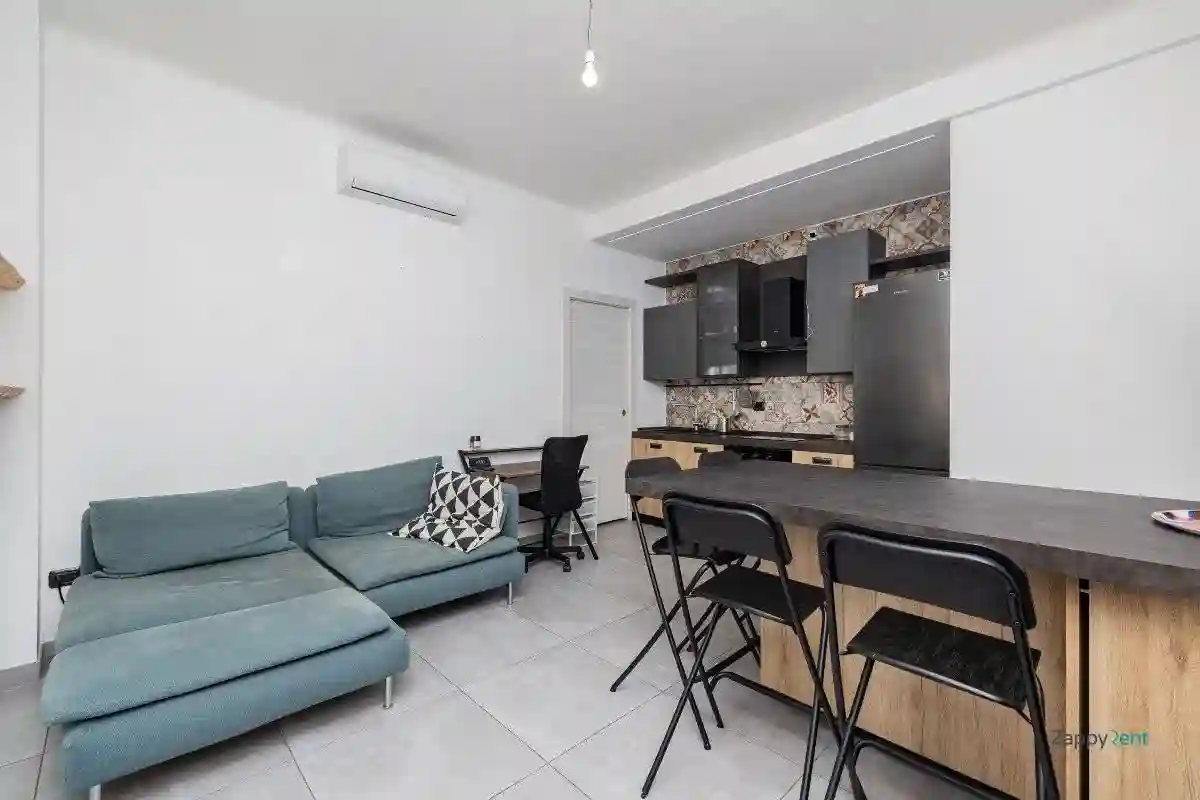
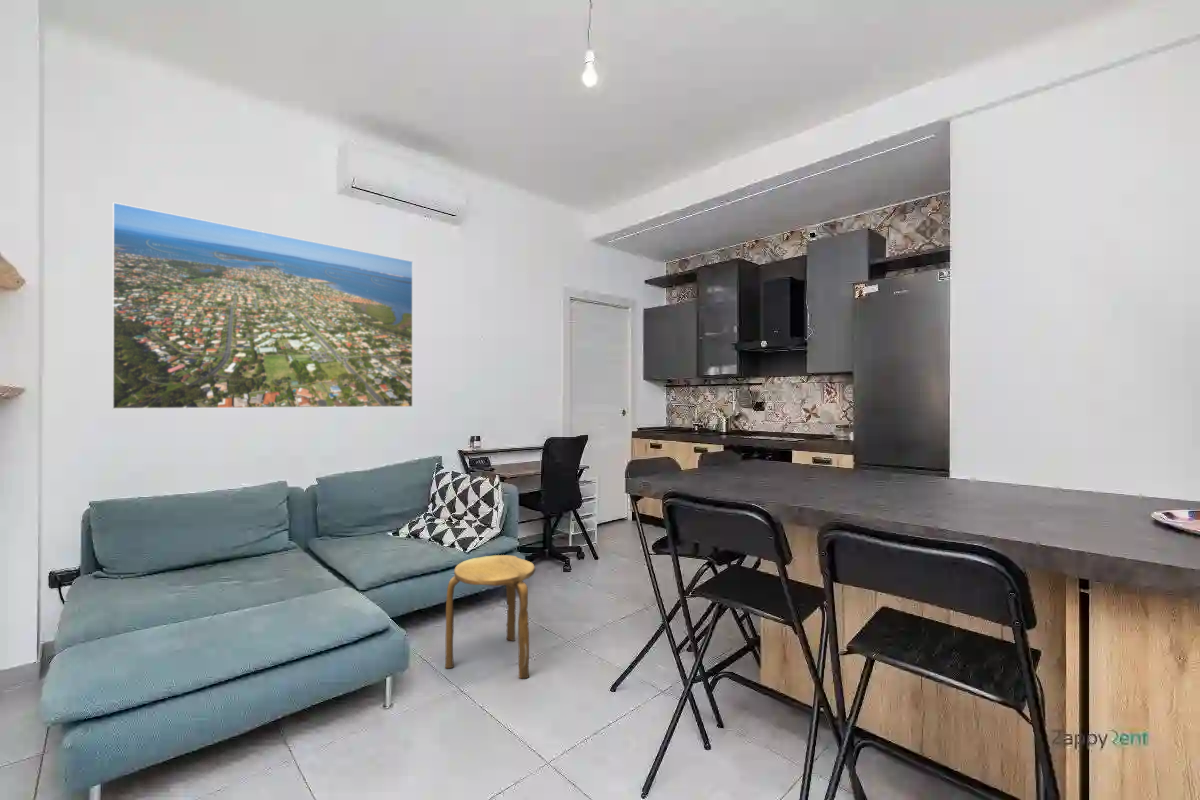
+ stool [444,554,536,680]
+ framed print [111,201,414,410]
